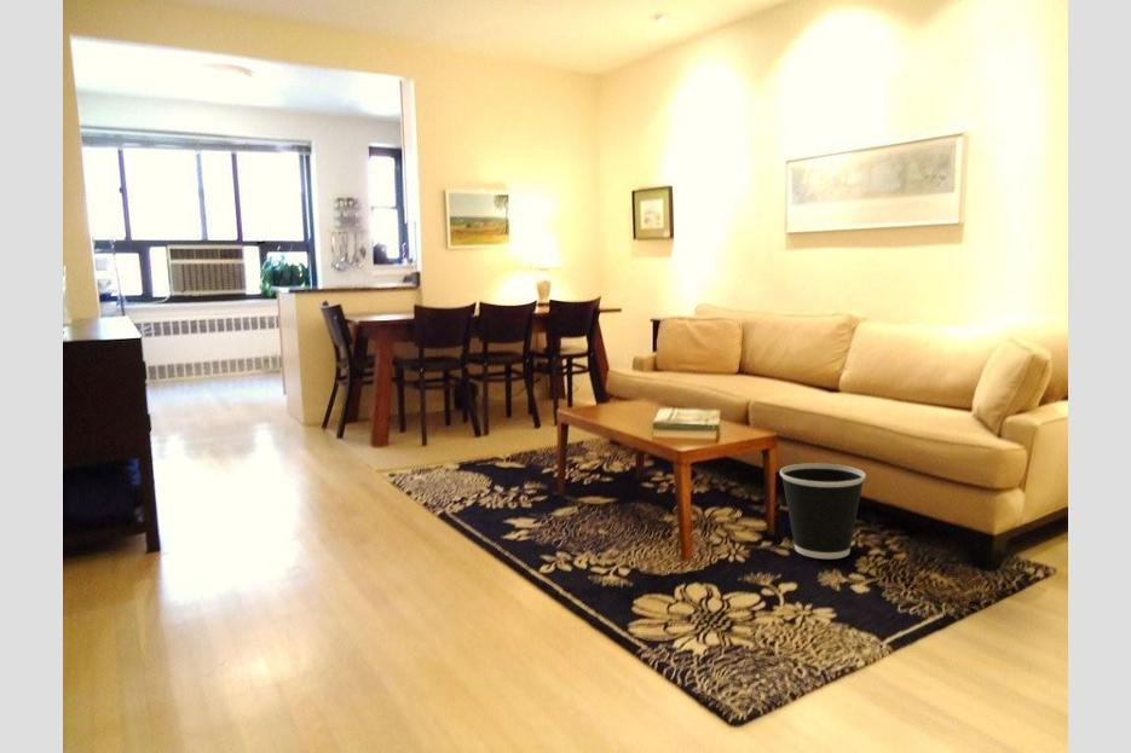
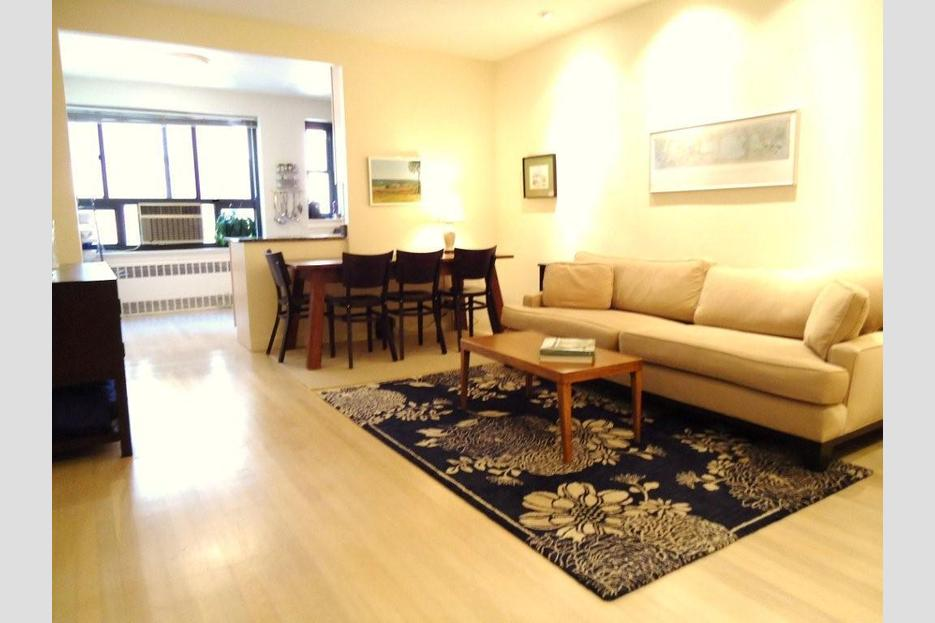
- wastebasket [779,462,867,560]
